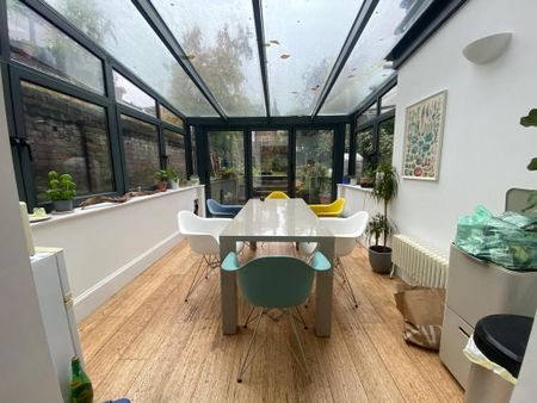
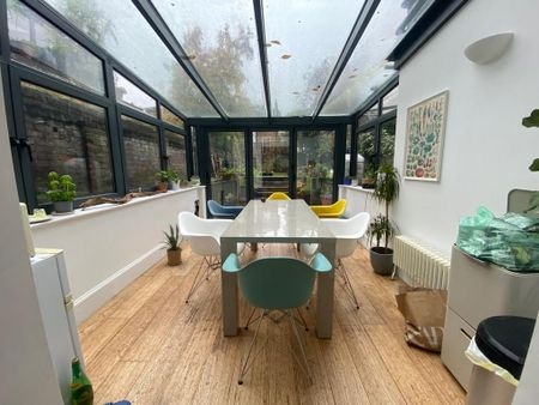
+ house plant [158,223,184,267]
